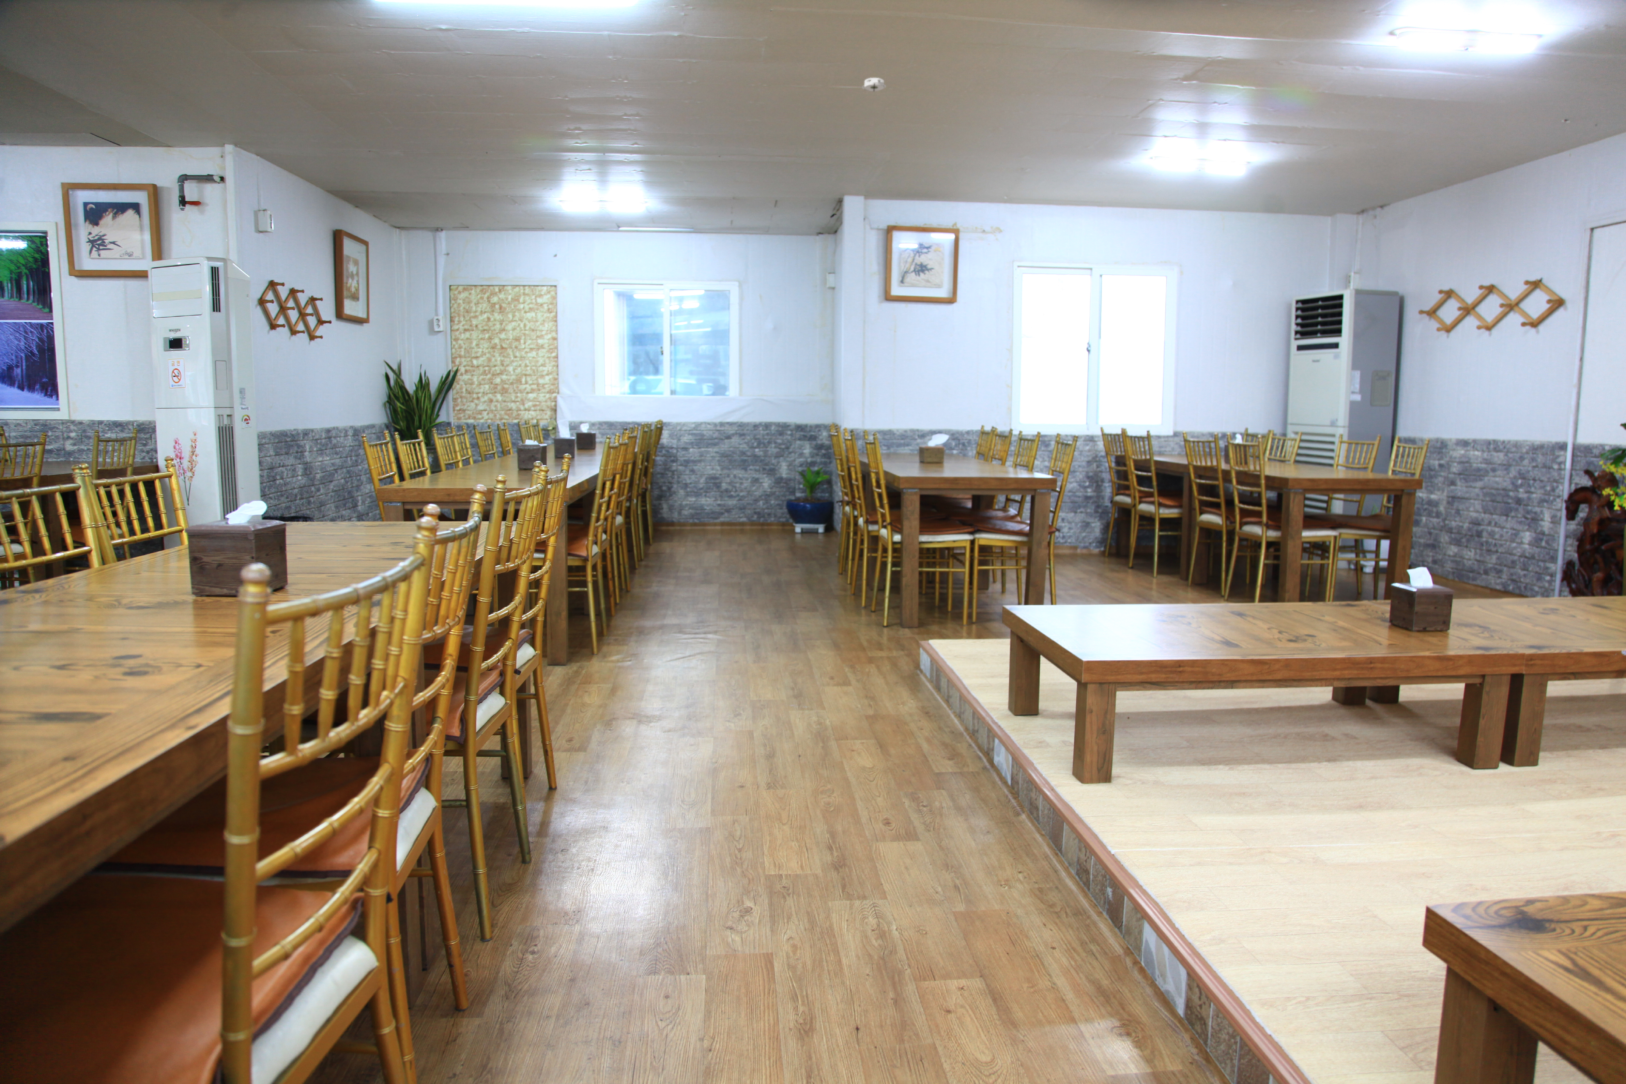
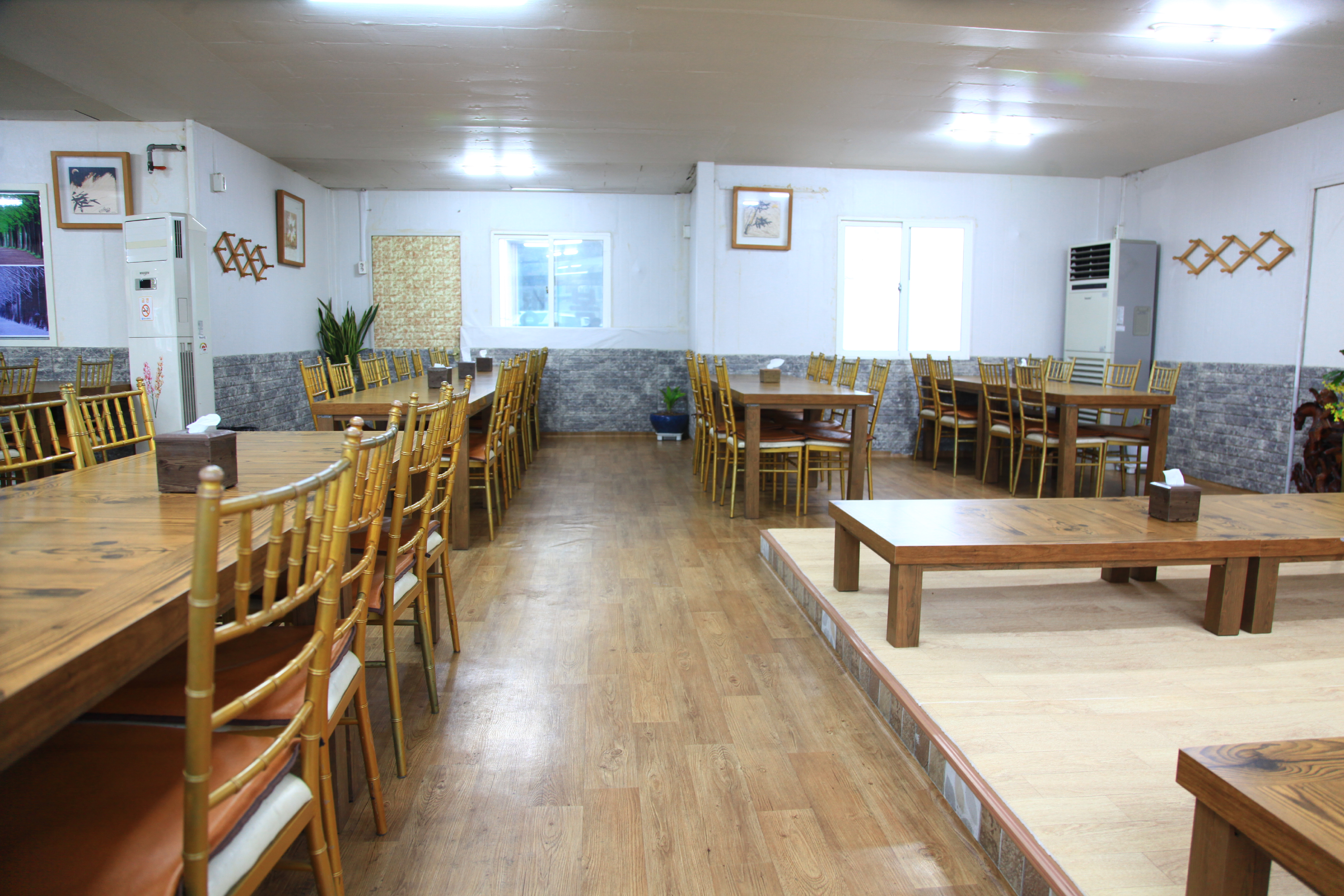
- smoke detector [860,77,887,92]
